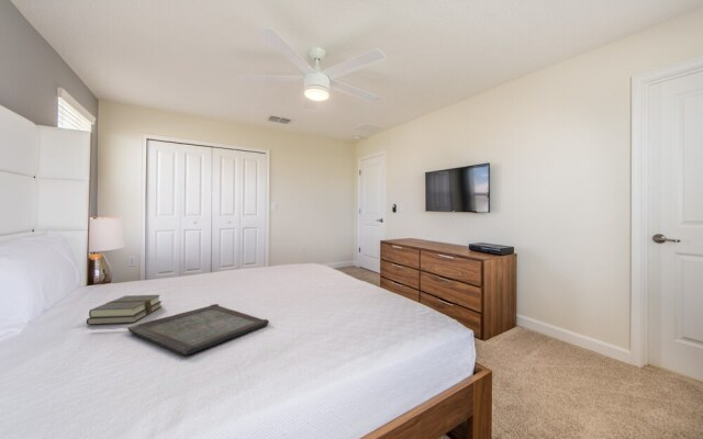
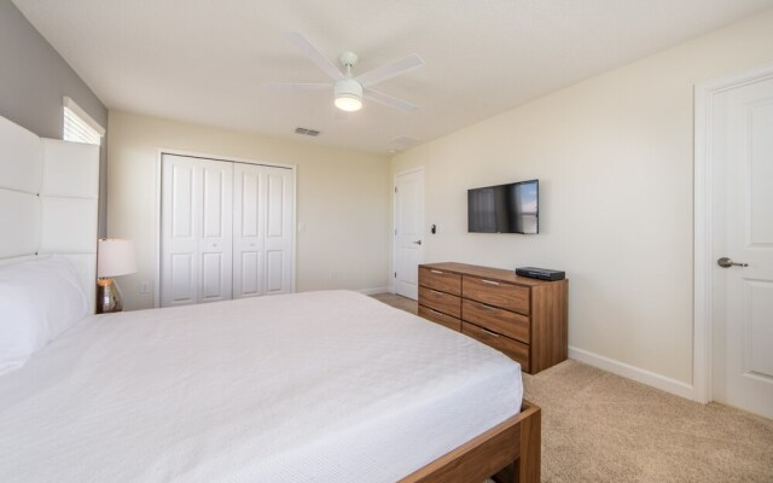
- serving tray [126,303,270,357]
- book [86,294,164,326]
